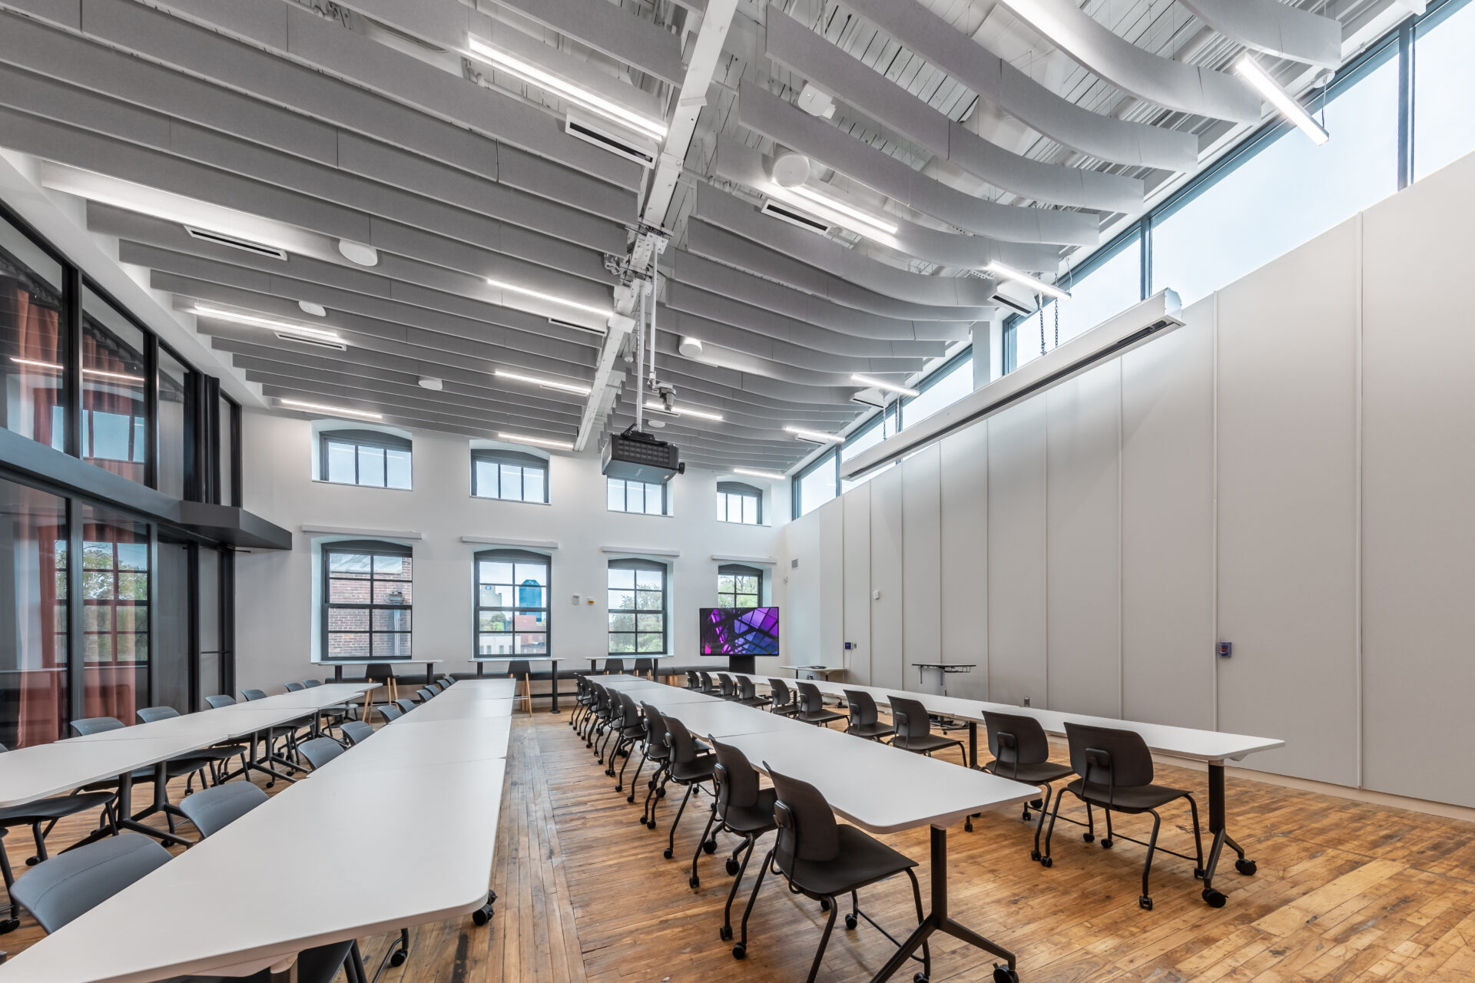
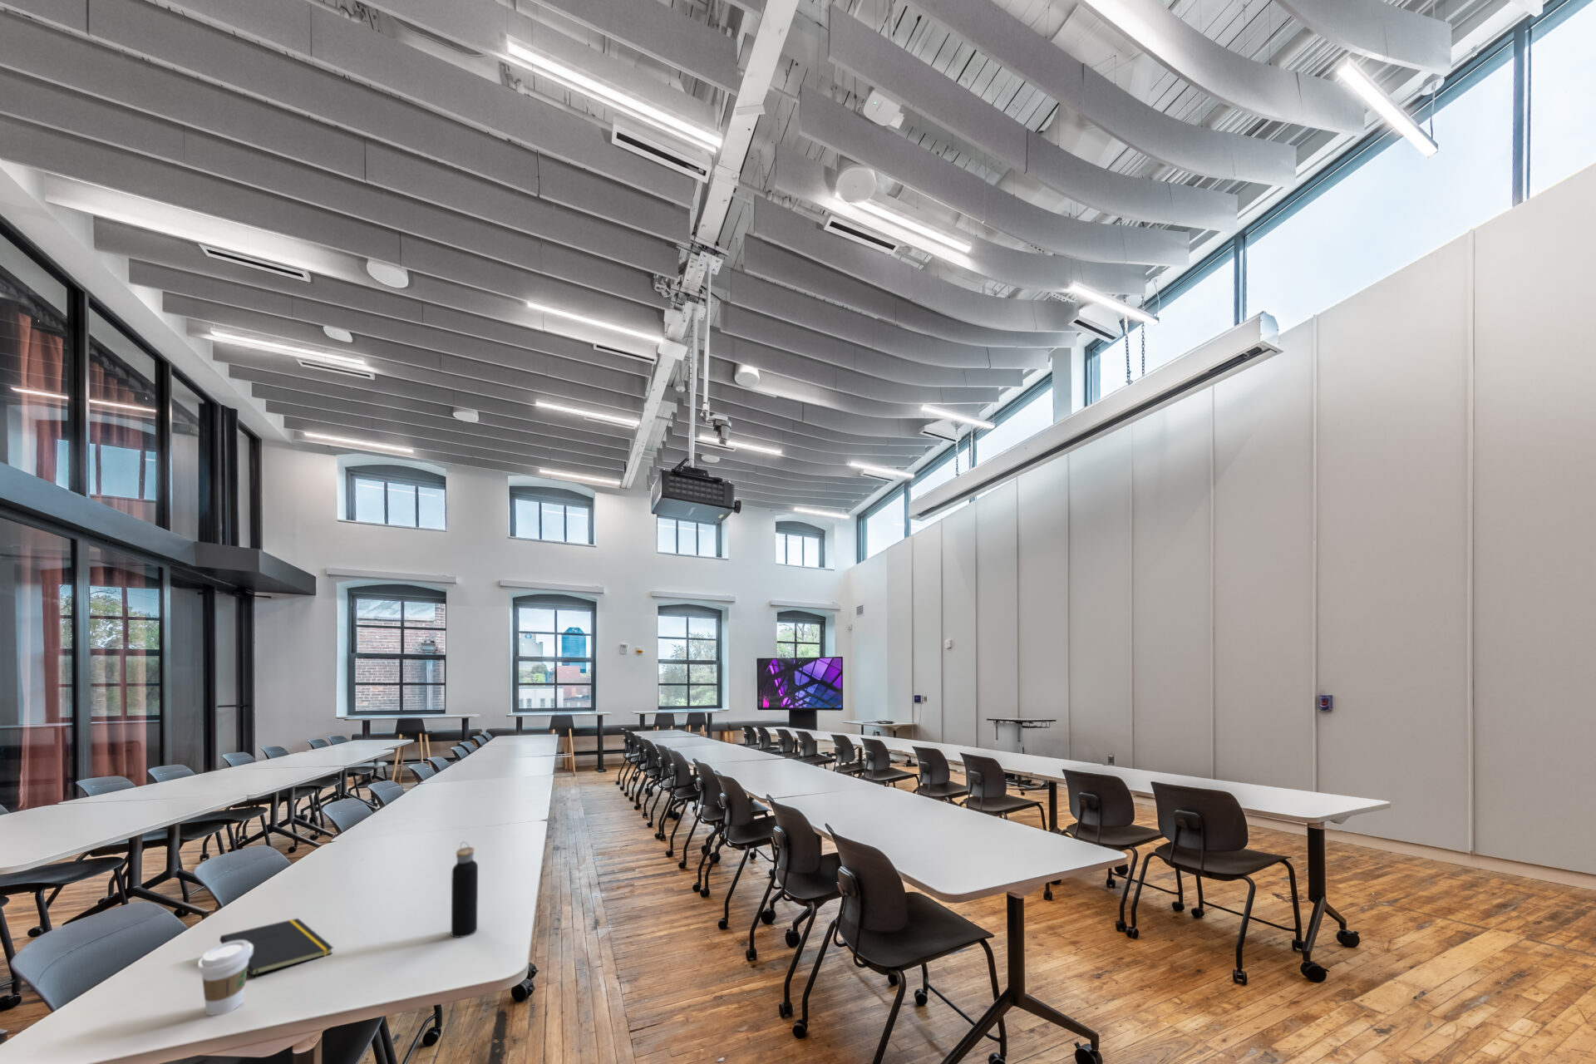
+ coffee cup [197,940,253,1016]
+ water bottle [450,841,479,938]
+ notepad [218,918,334,980]
